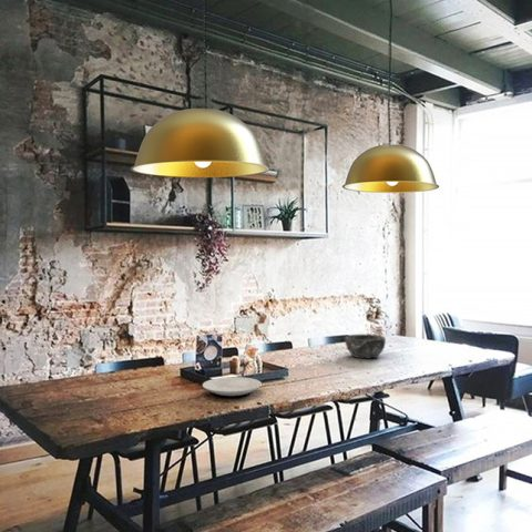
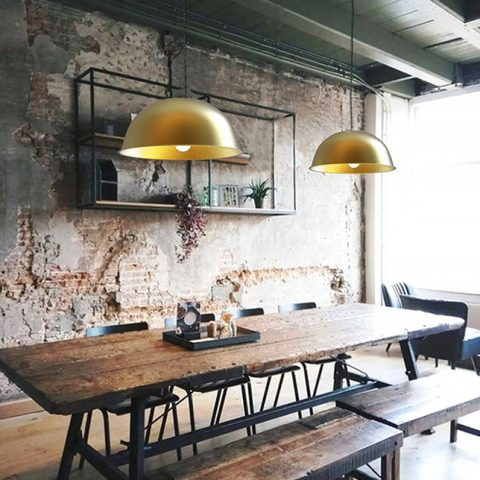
- bowl [344,334,387,359]
- plate [202,376,263,399]
